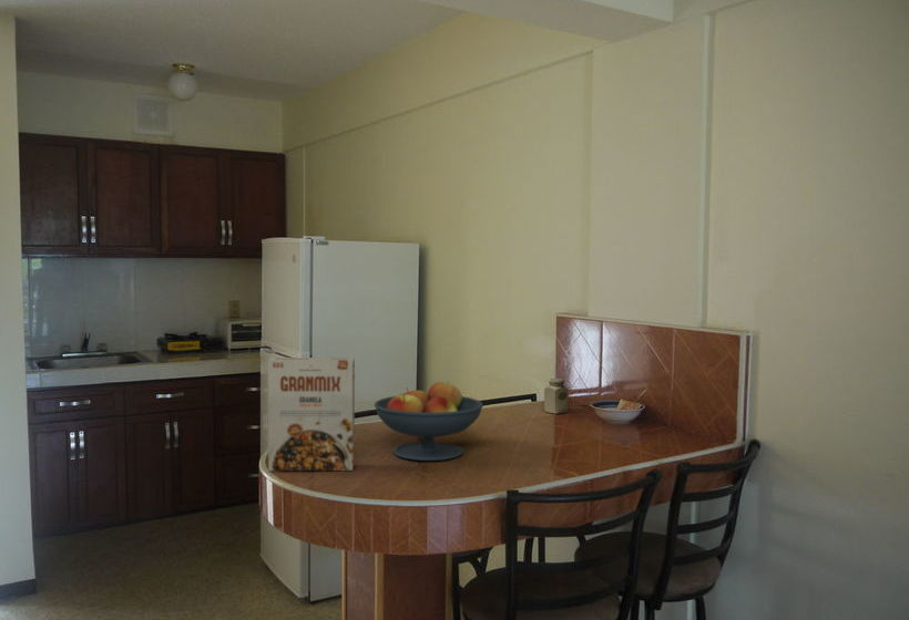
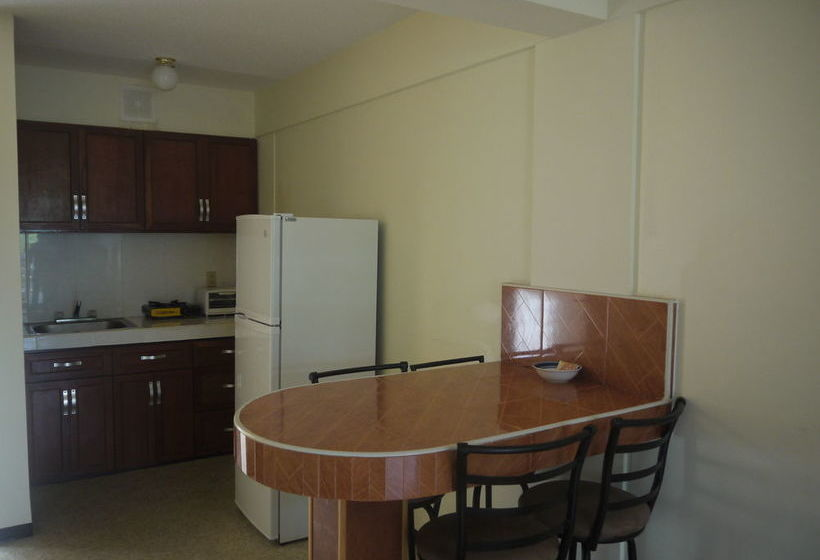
- salt shaker [543,378,570,415]
- cereal box [267,356,356,472]
- fruit bowl [374,380,484,462]
